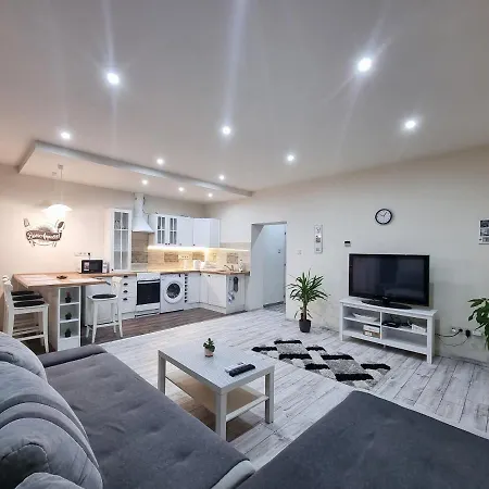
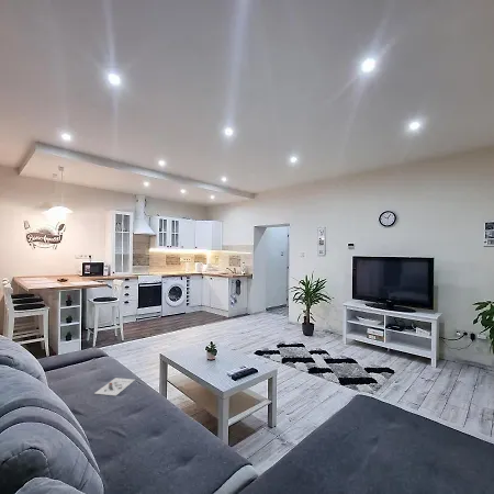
+ architectural model [93,377,135,396]
